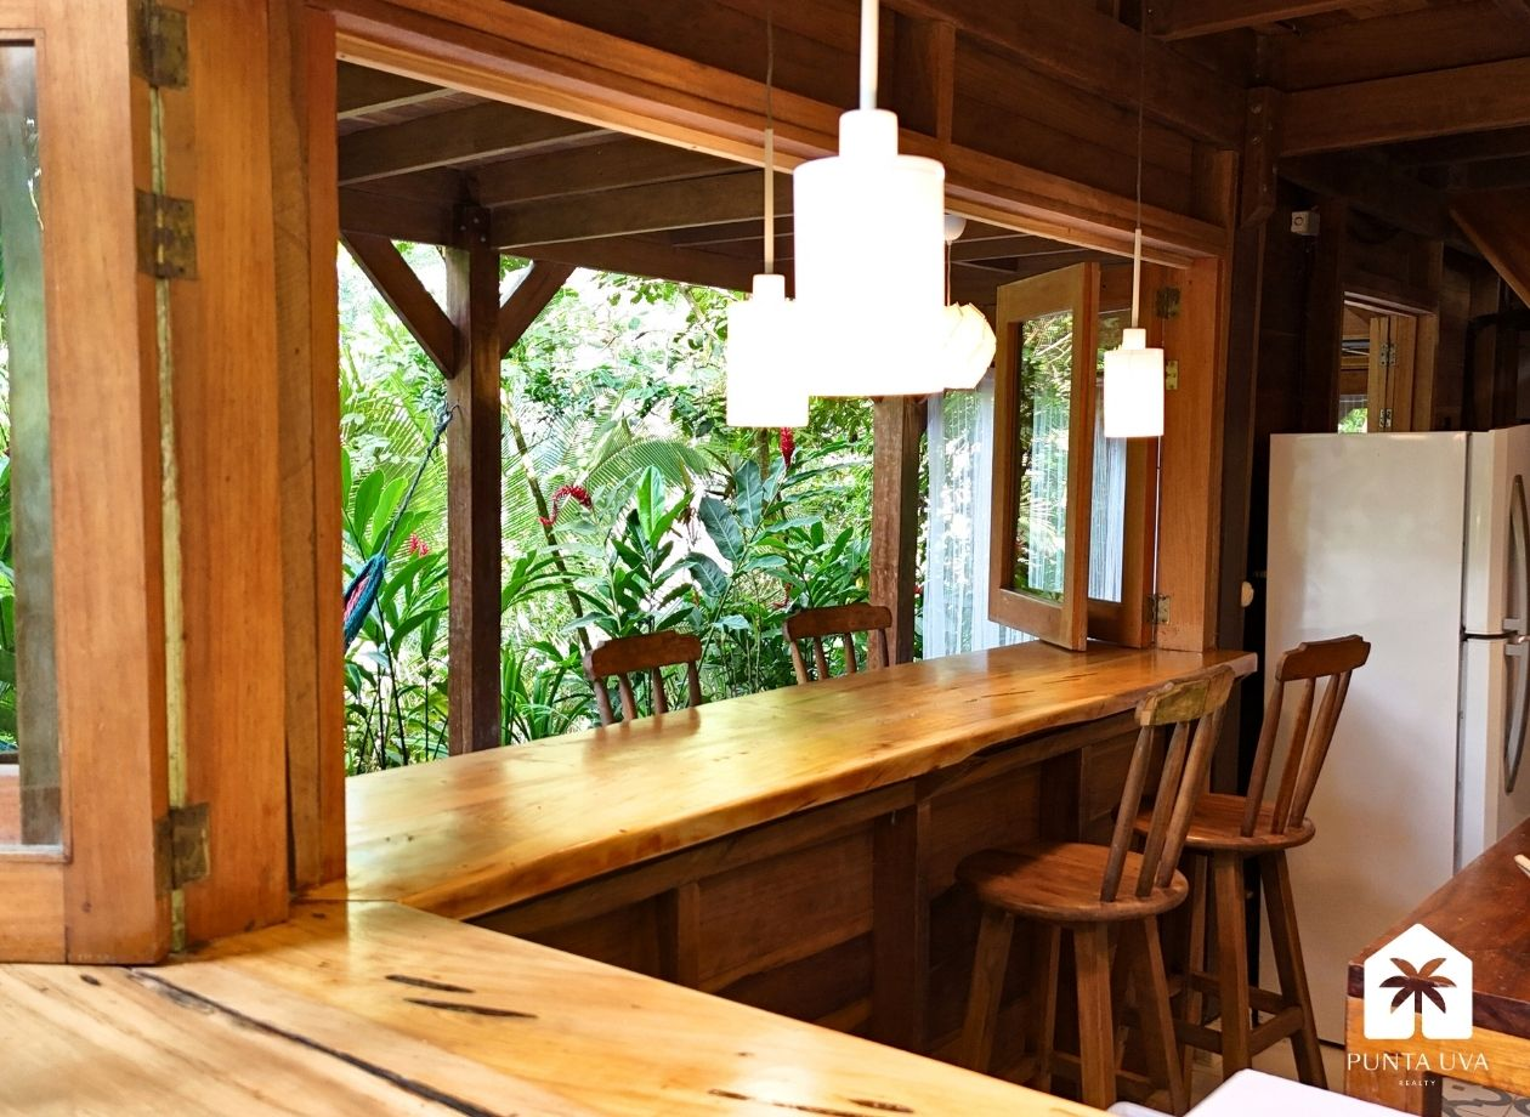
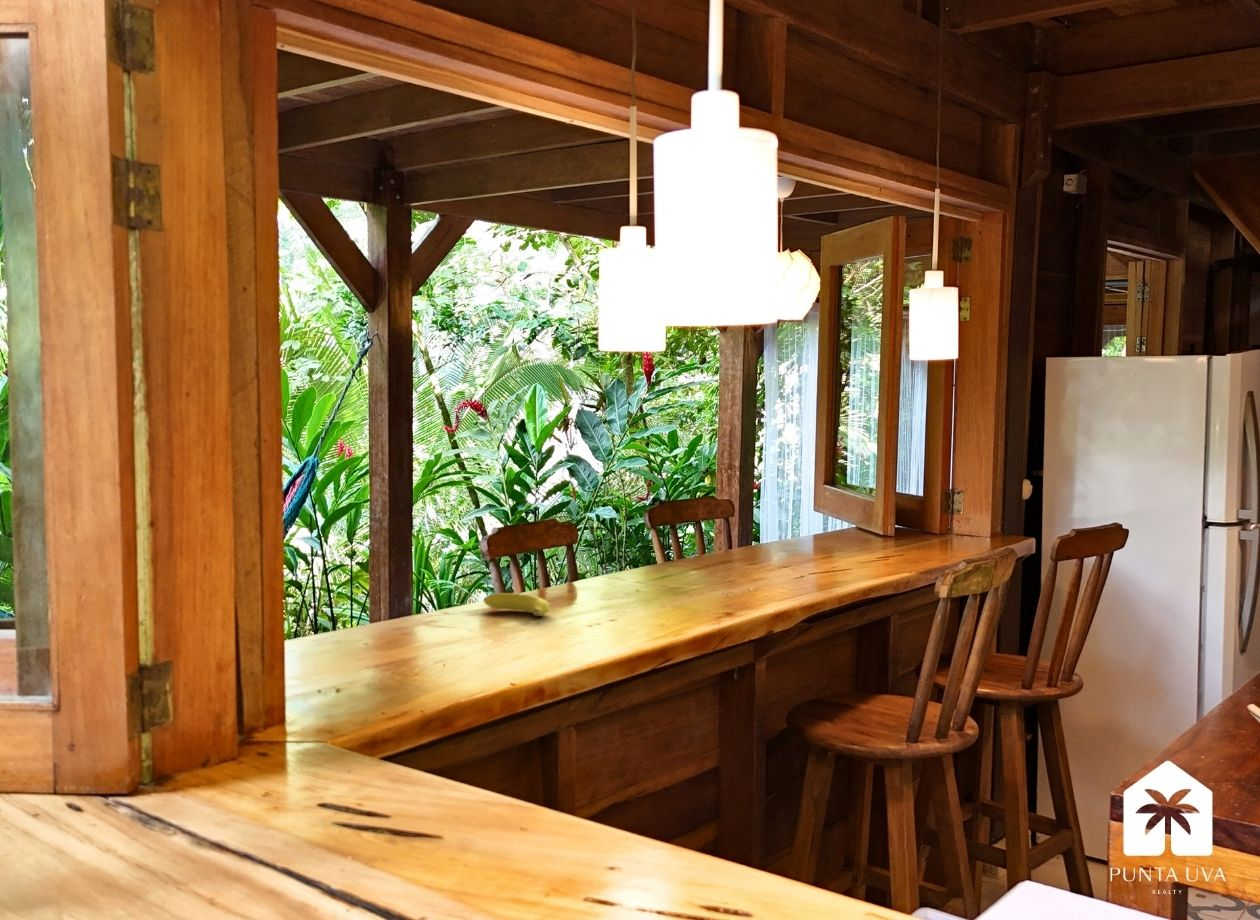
+ fruit [483,592,550,617]
